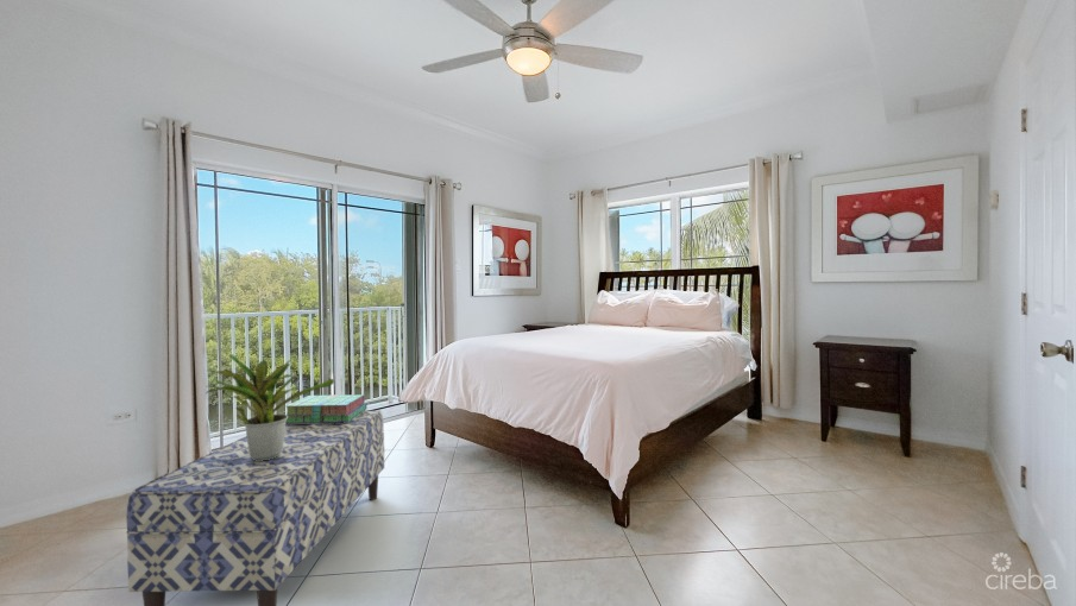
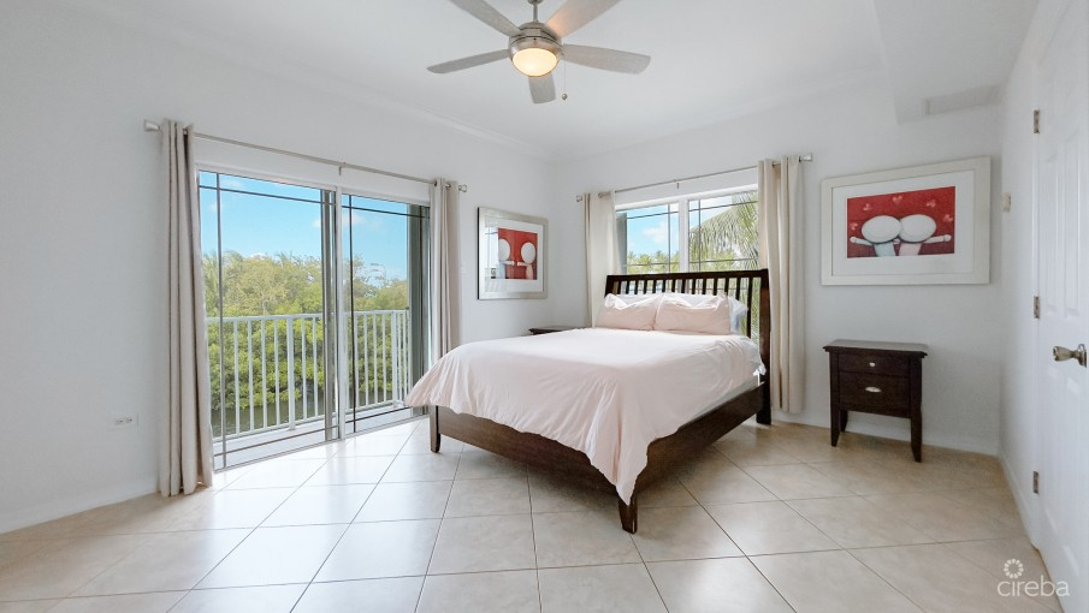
- bench [126,409,385,606]
- potted plant [204,353,335,461]
- stack of books [285,393,367,424]
